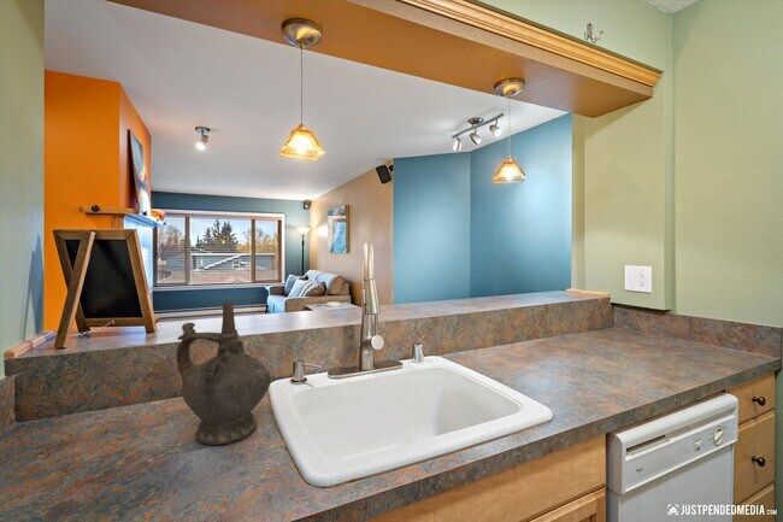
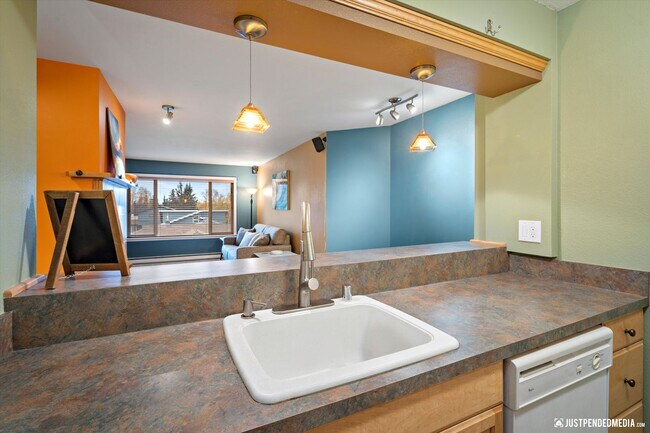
- ceremonial vessel [175,301,272,446]
